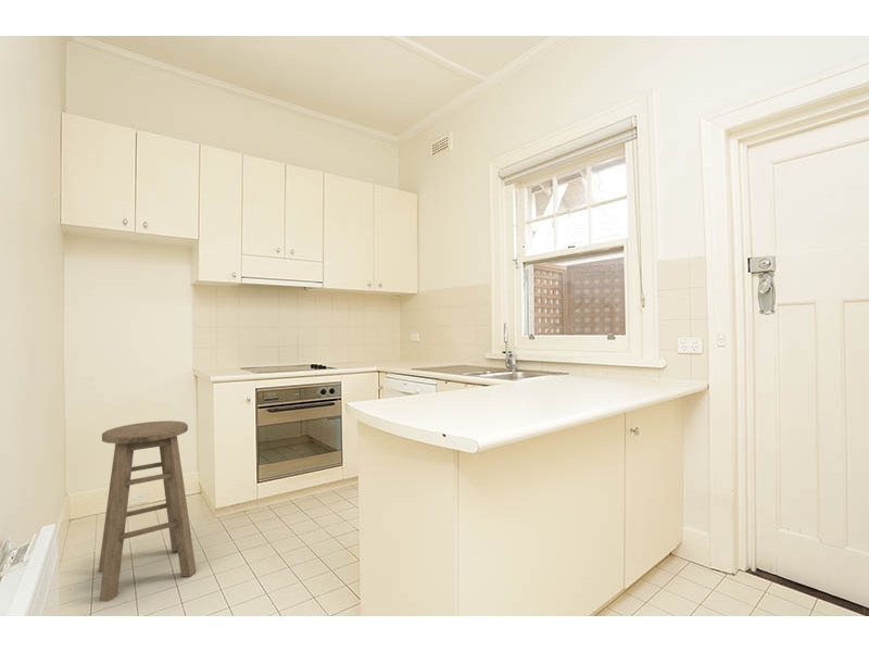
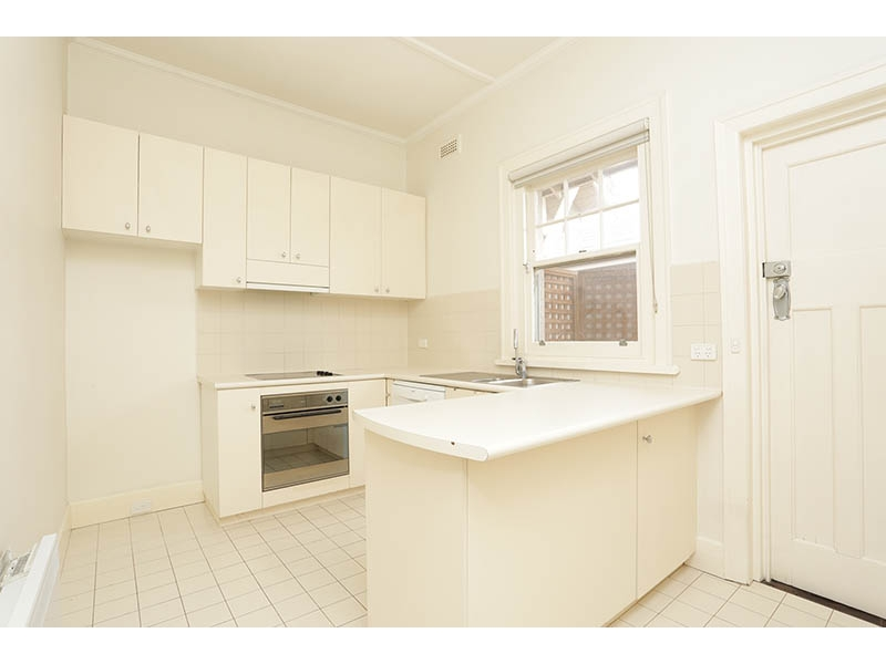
- bar stool [98,419,198,602]
